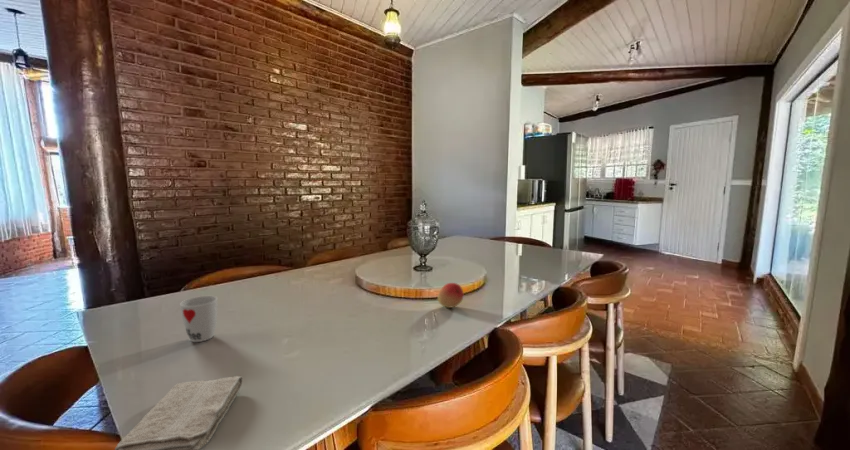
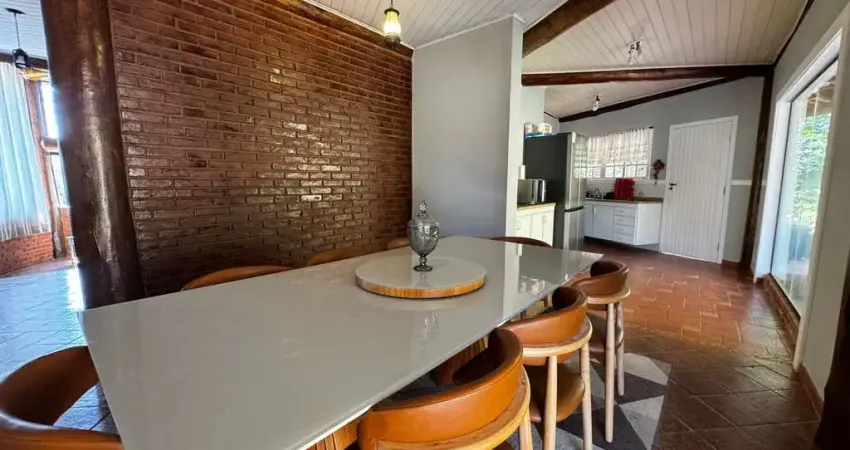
- fruit [437,282,464,309]
- washcloth [114,375,243,450]
- cup [179,295,218,343]
